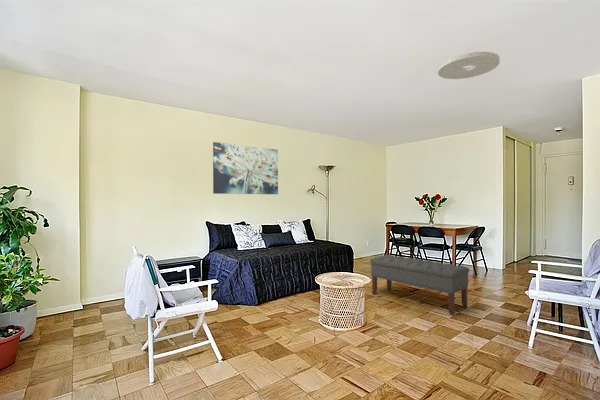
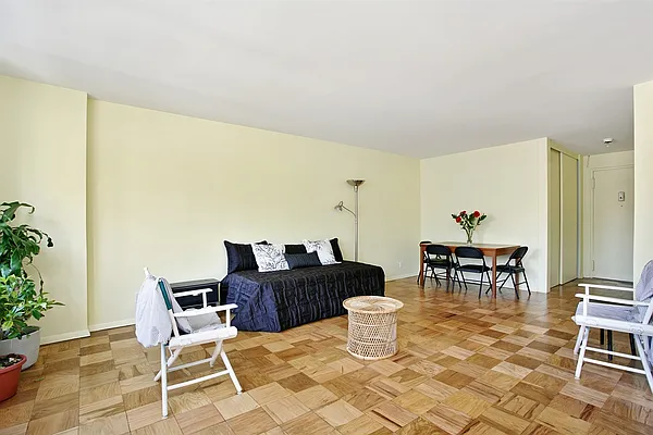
- ceiling light [437,51,501,80]
- bench [369,254,470,317]
- wall art [212,141,279,195]
